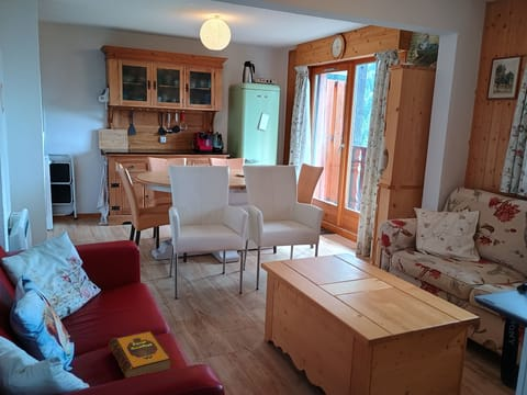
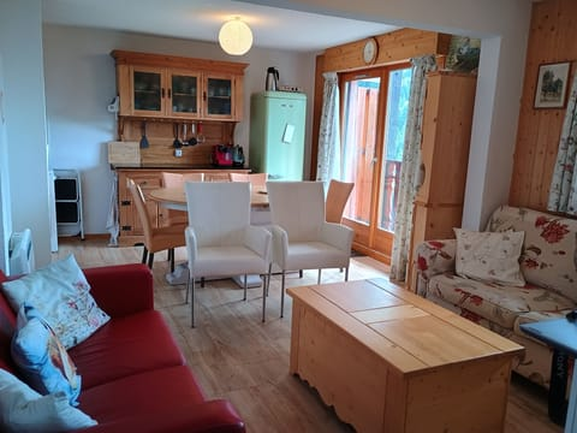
- hardback book [108,330,172,380]
